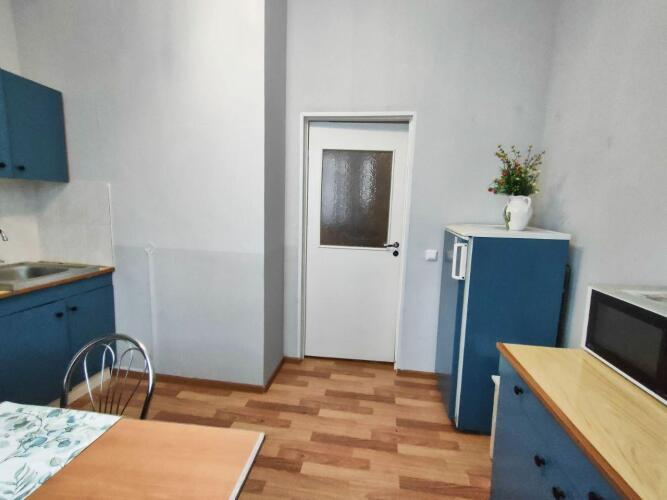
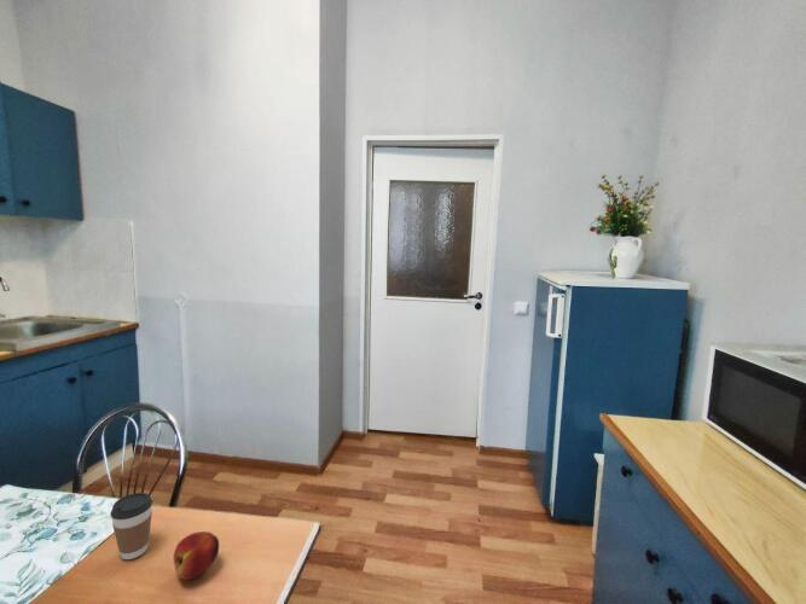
+ coffee cup [109,492,153,561]
+ apple [172,530,220,581]
